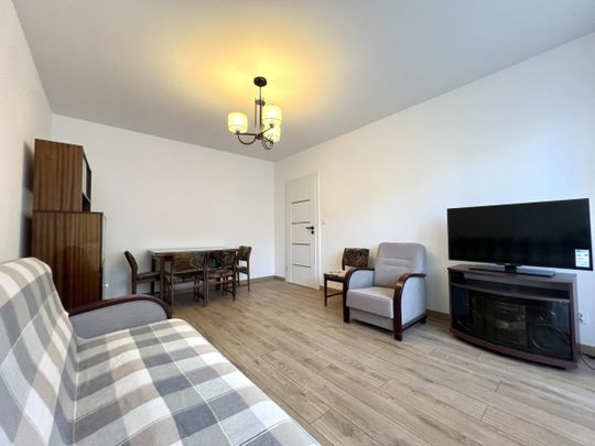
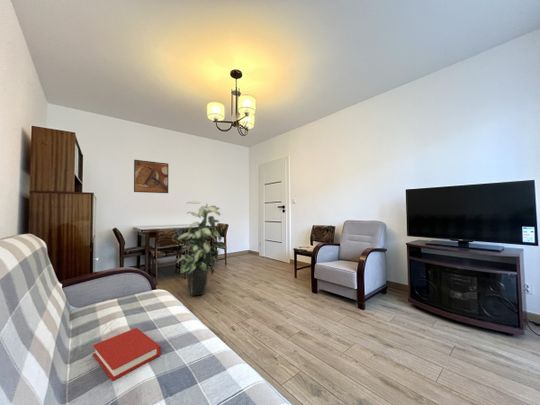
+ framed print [133,159,169,194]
+ book [92,327,162,382]
+ indoor plant [175,200,228,297]
